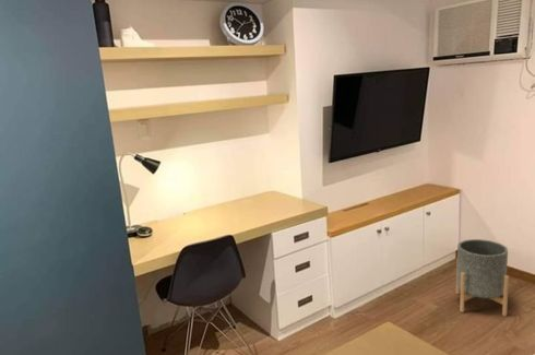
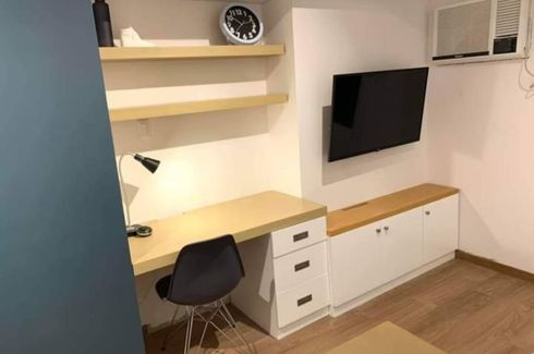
- planter [455,238,510,318]
